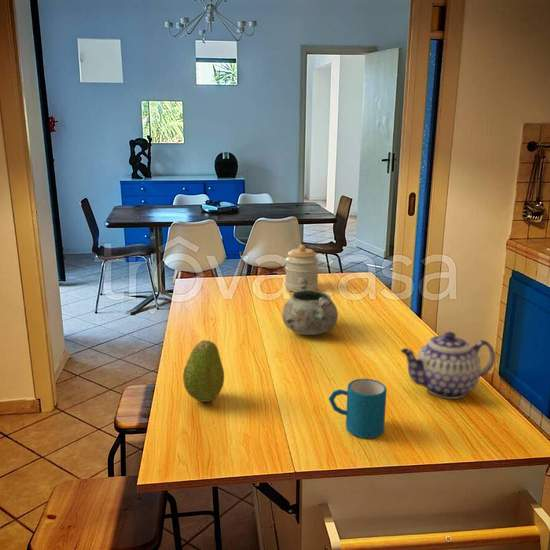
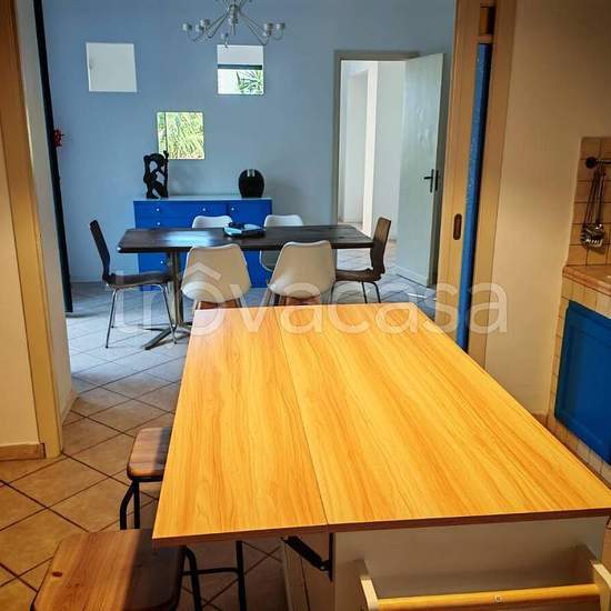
- mug [328,378,388,439]
- jar [284,244,320,293]
- teapot [400,331,496,400]
- fruit [182,339,225,403]
- decorative bowl [281,278,339,336]
